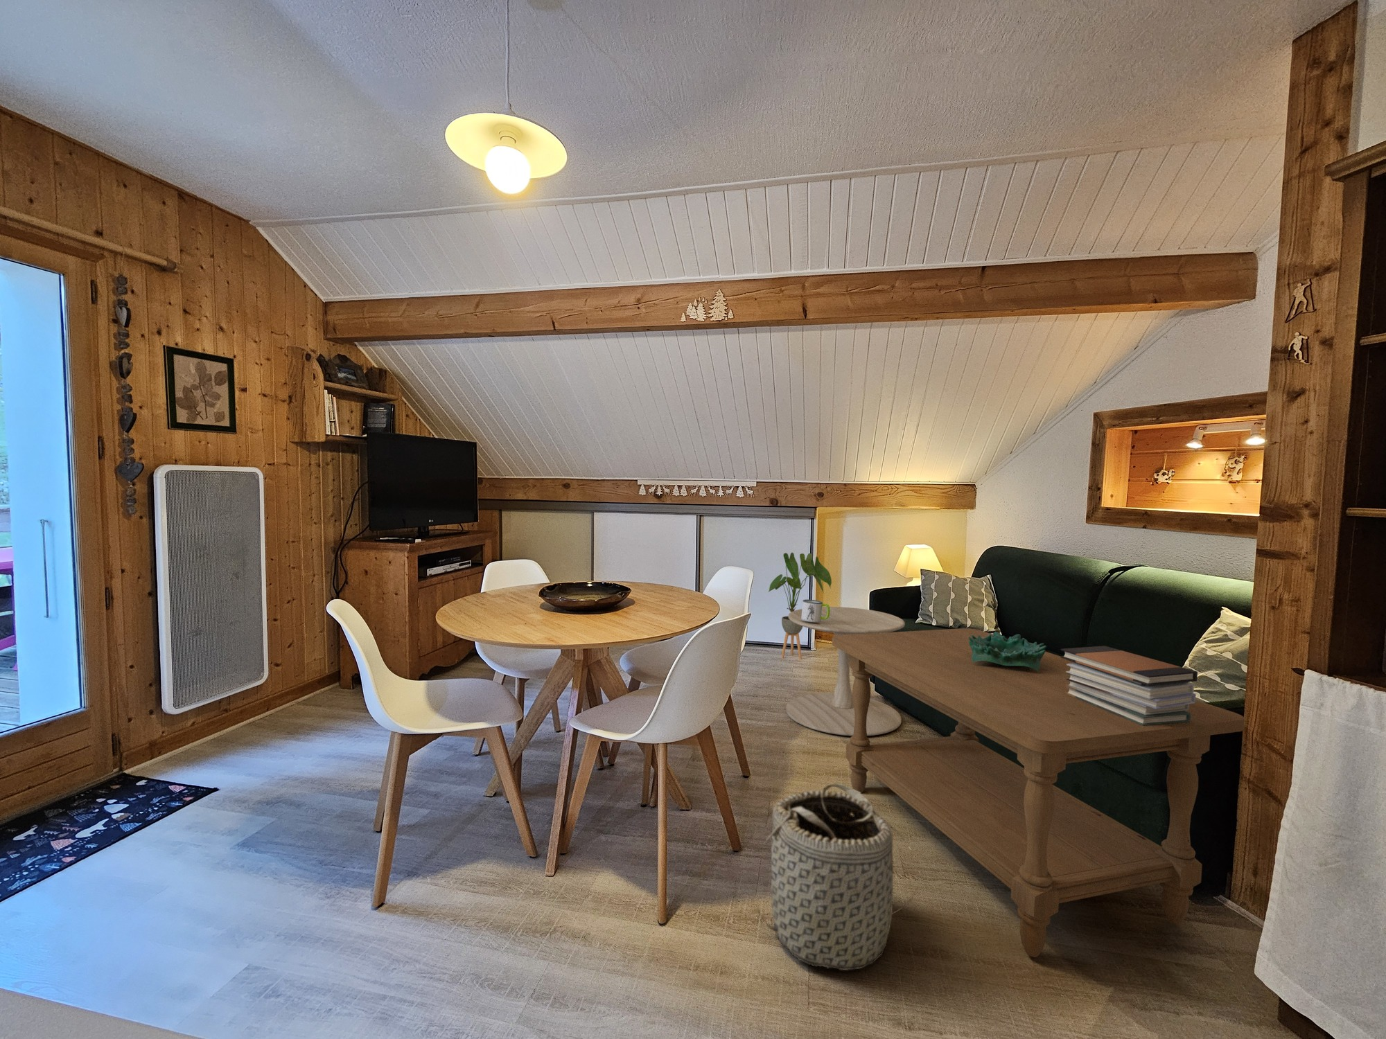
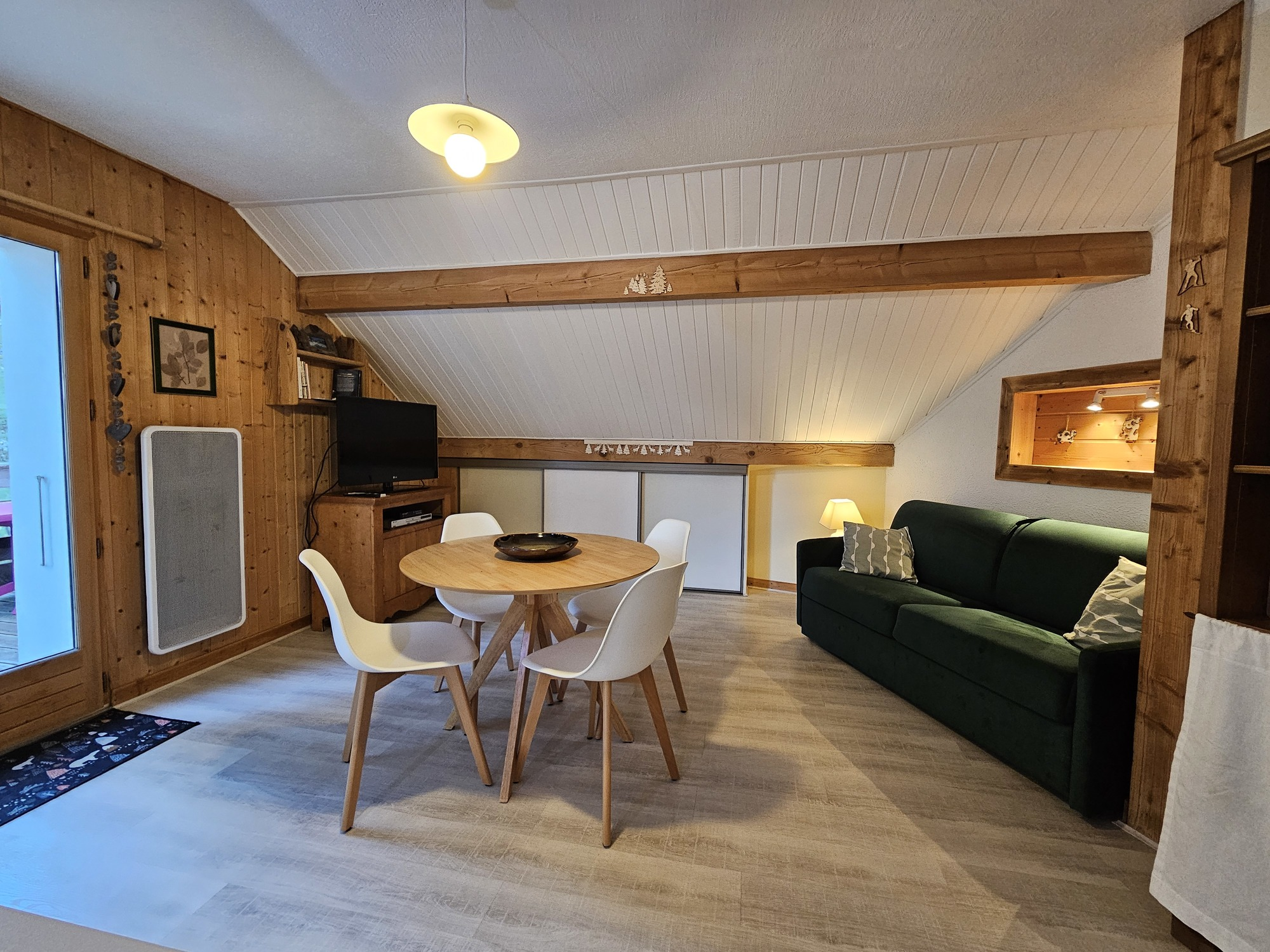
- basket [755,783,920,971]
- mug [801,598,831,622]
- decorative bowl [968,631,1047,670]
- house plant [767,552,833,660]
- side table [785,606,906,737]
- book stack [1061,645,1198,726]
- coffee table [832,628,1244,958]
